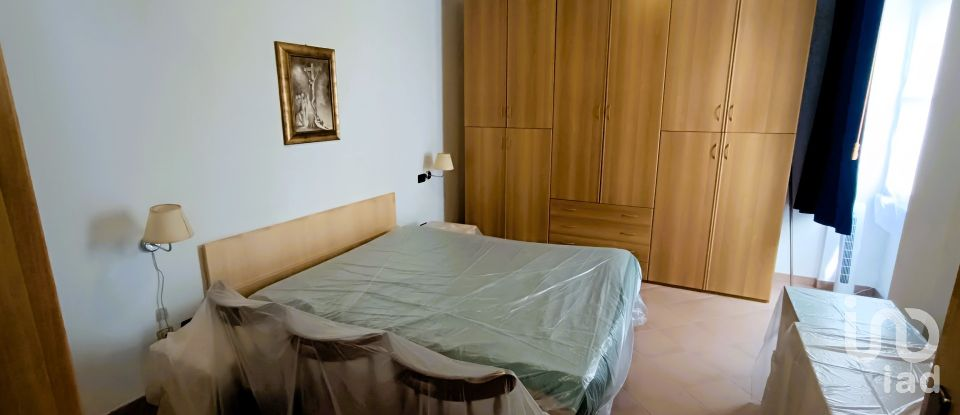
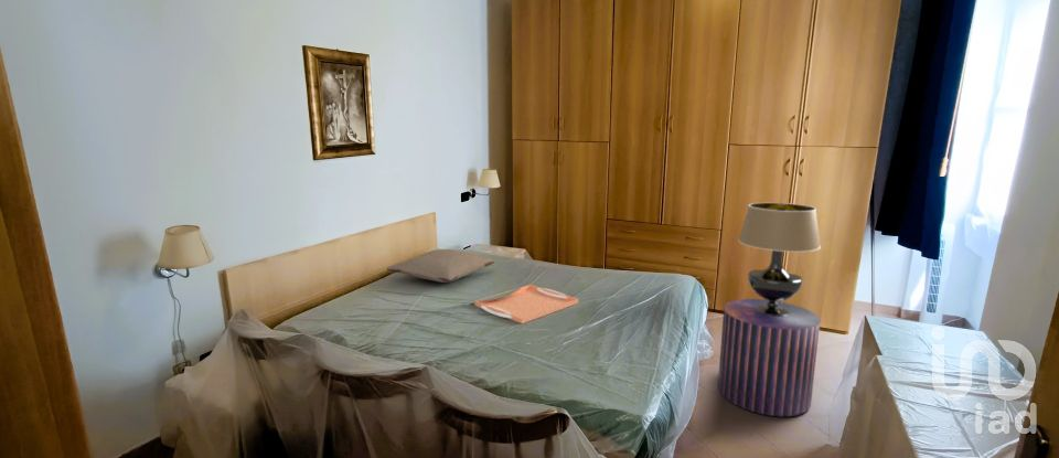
+ stool [717,298,822,417]
+ serving tray [473,284,579,324]
+ table lamp [737,202,822,317]
+ pillow [386,248,495,284]
